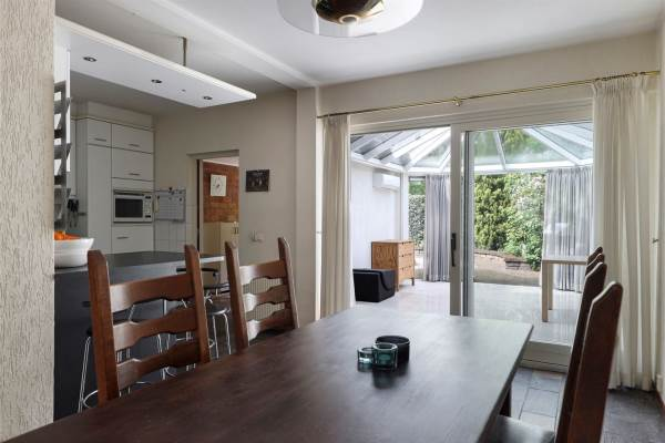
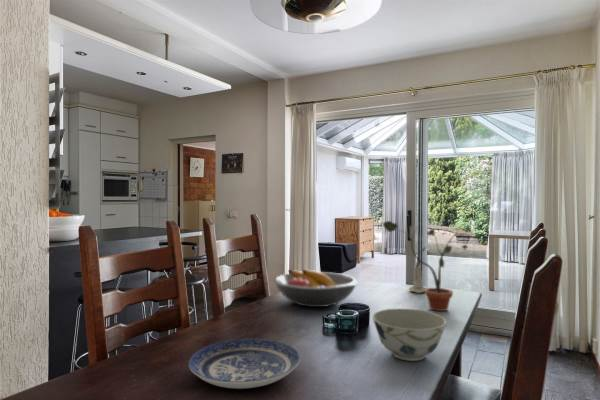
+ plate [188,338,301,390]
+ bowl [371,308,448,362]
+ potted plant [382,220,468,312]
+ candle [408,260,427,294]
+ fruit bowl [273,269,359,308]
